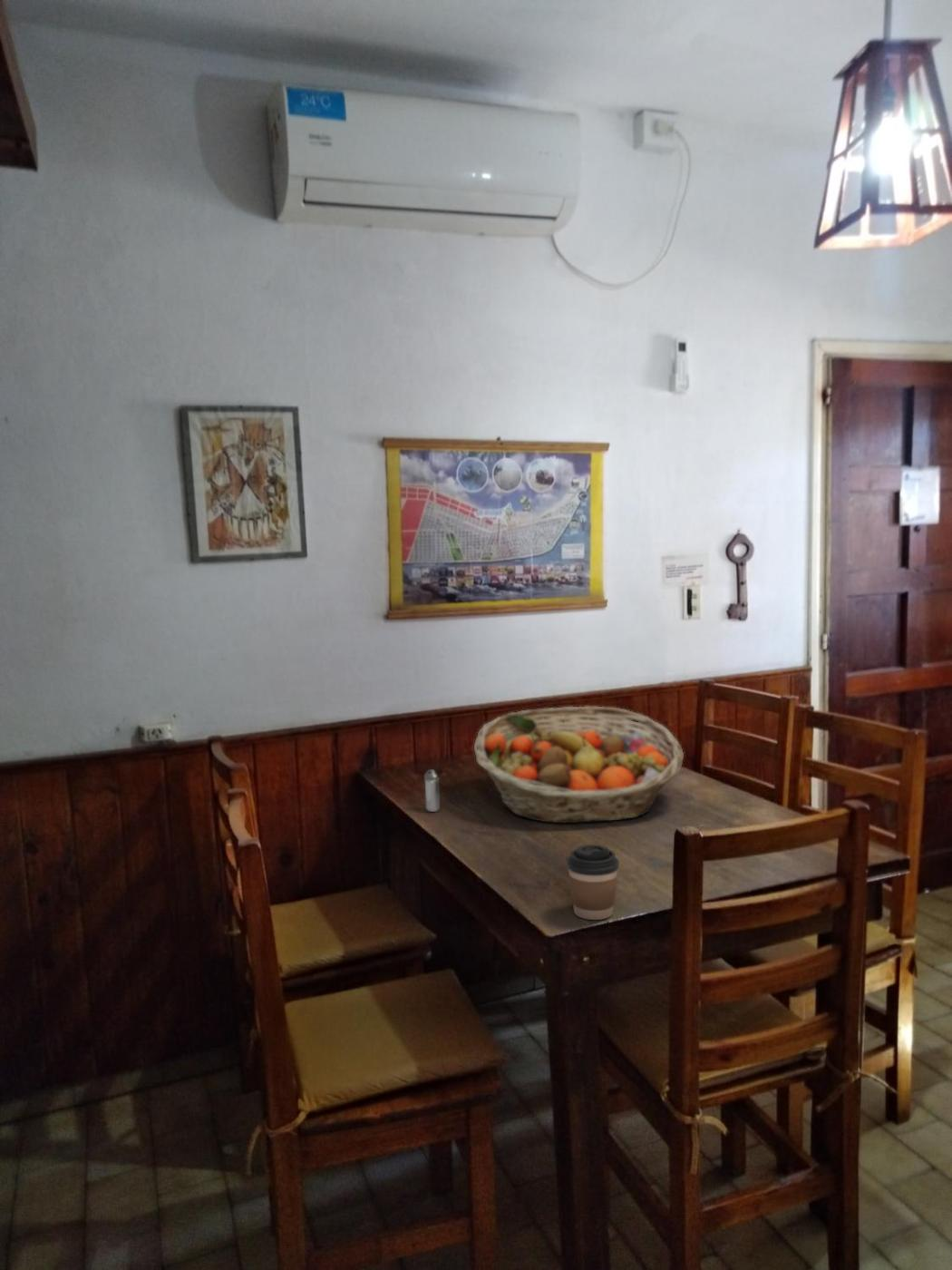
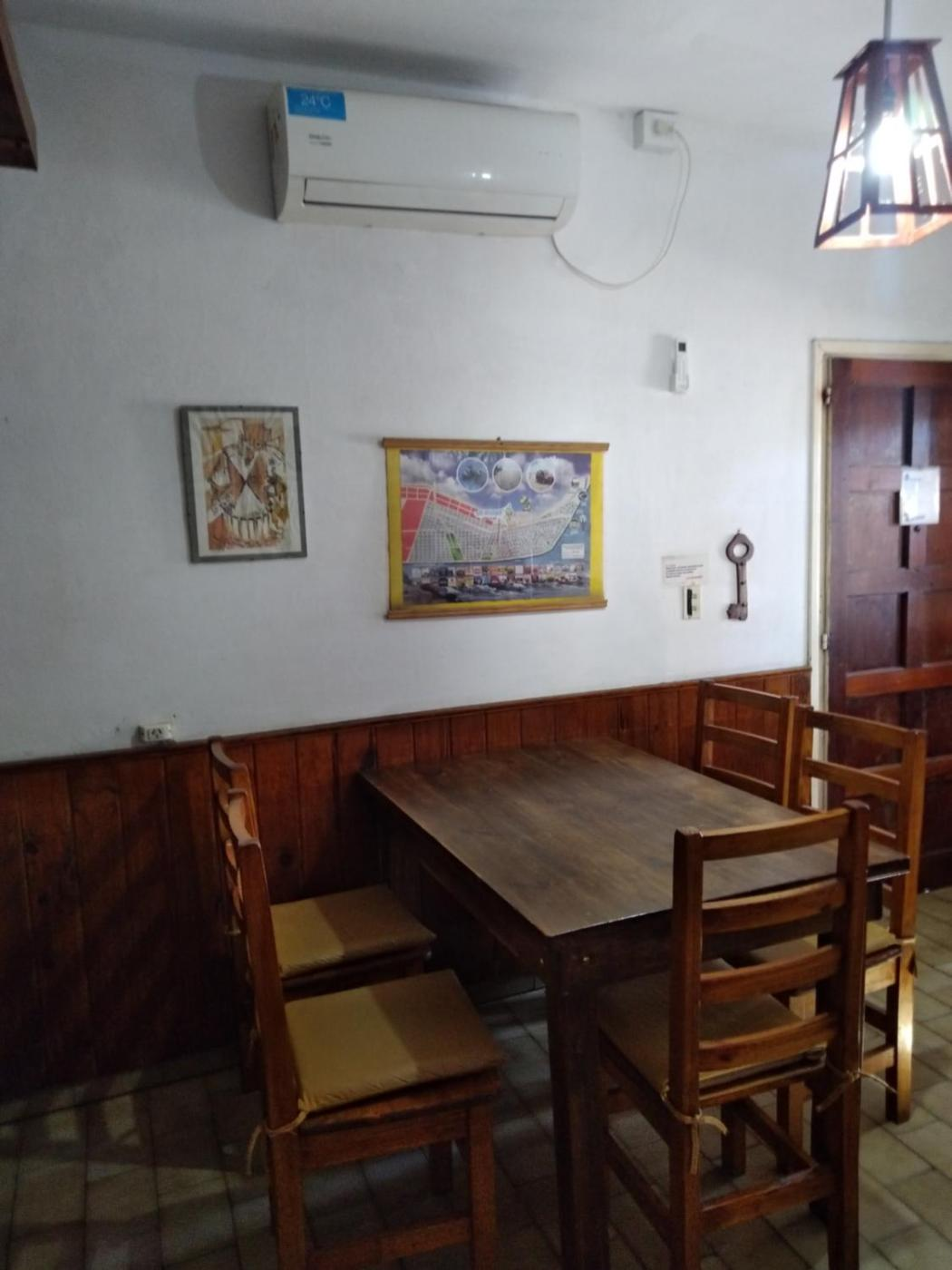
- coffee cup [566,844,620,921]
- shaker [423,768,441,813]
- fruit basket [473,705,685,824]
